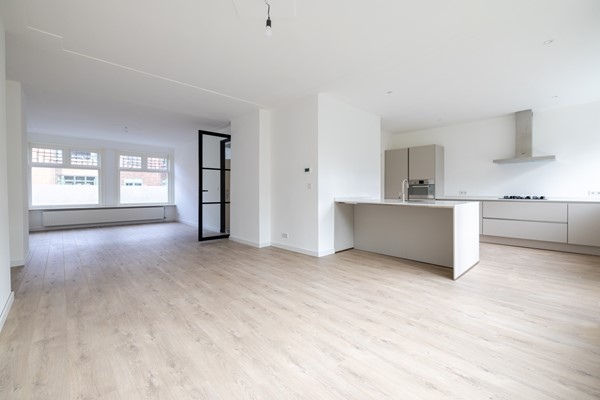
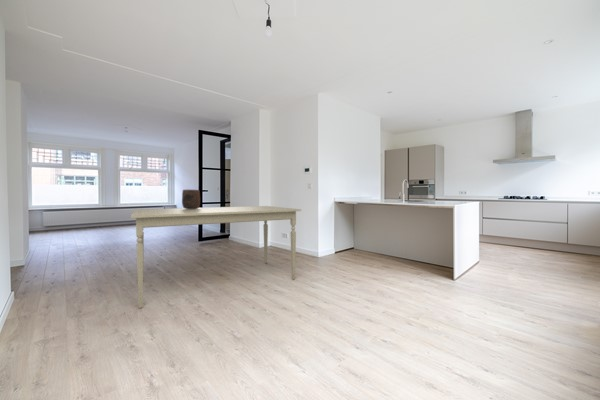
+ ceramic pot [181,189,201,209]
+ dining table [130,205,302,309]
